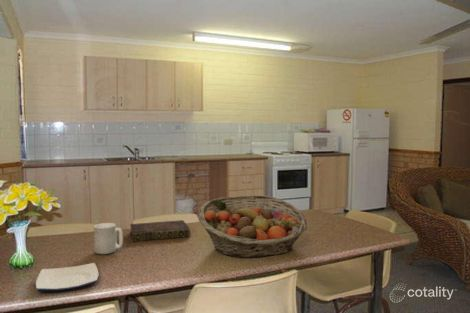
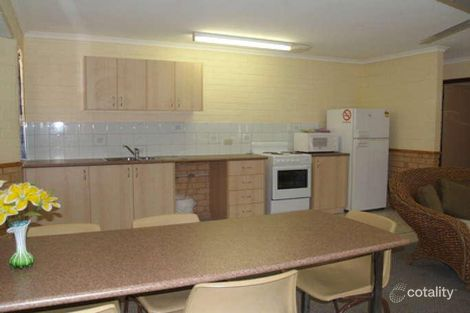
- book [129,219,191,243]
- mug [93,222,124,255]
- fruit basket [198,194,308,259]
- plate [35,262,100,292]
